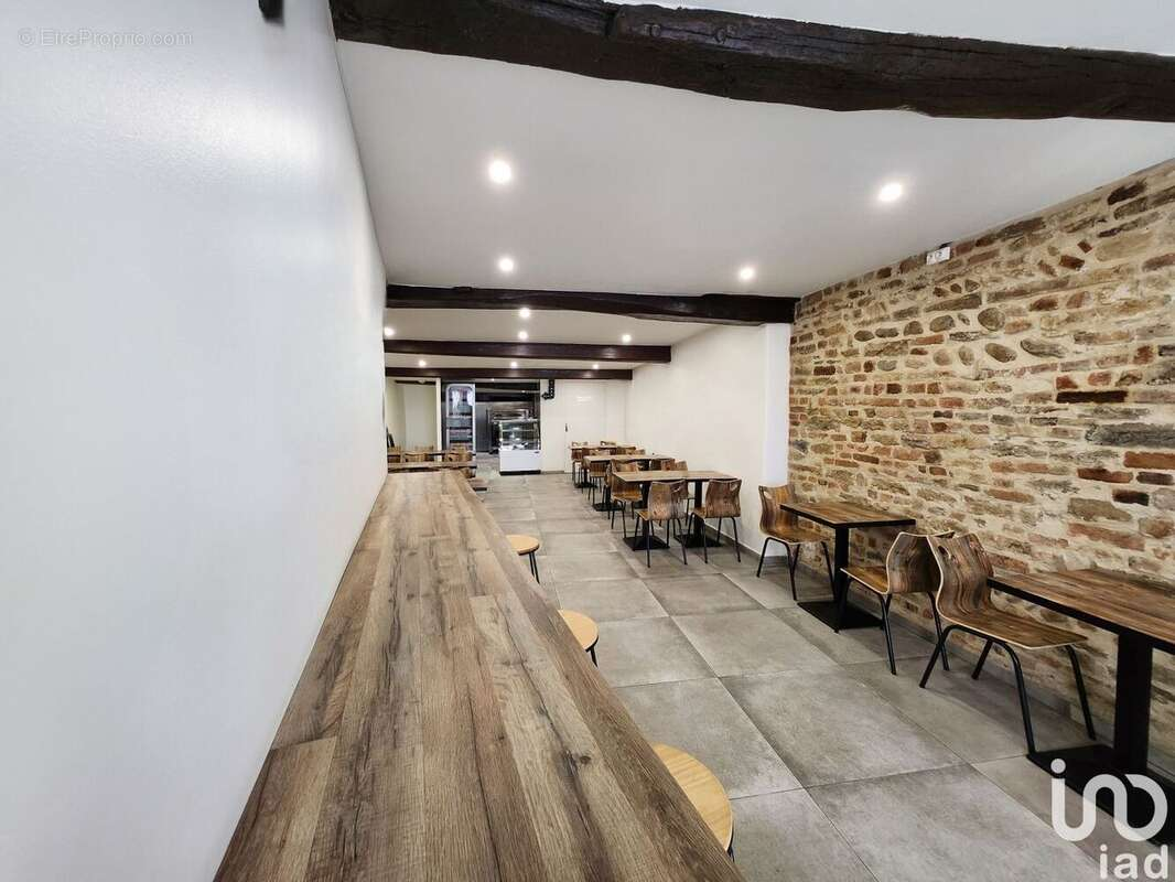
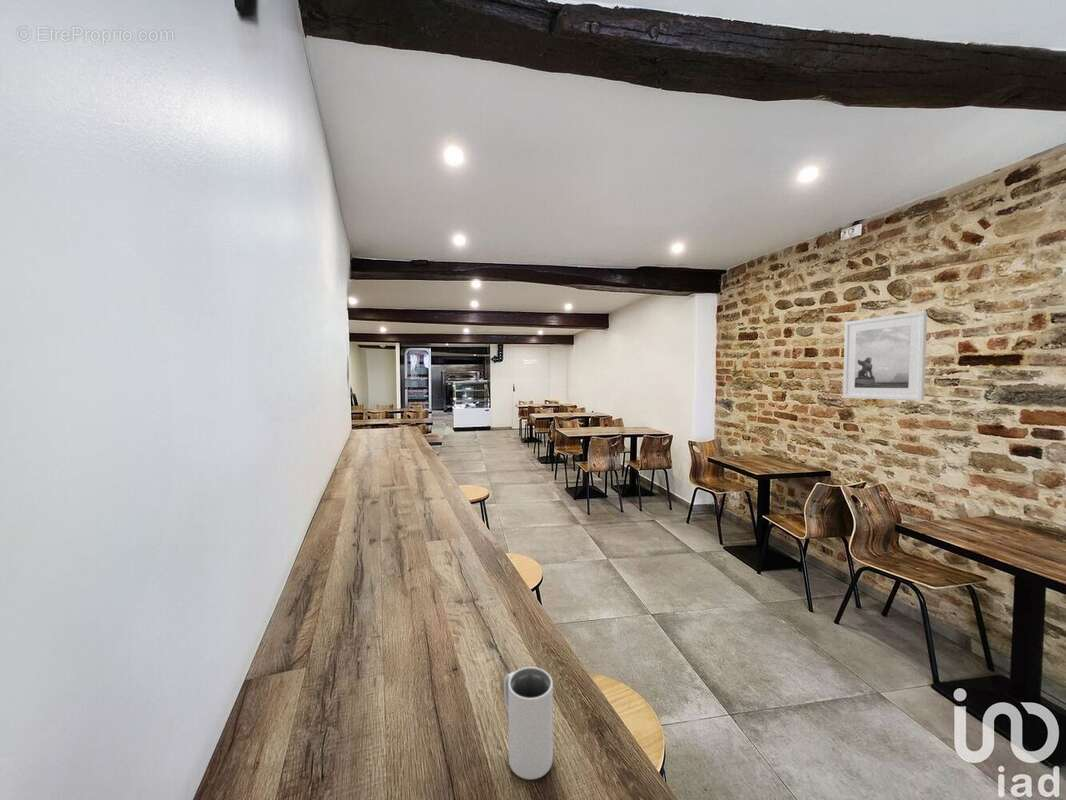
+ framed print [842,310,928,401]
+ mug [503,666,554,780]
